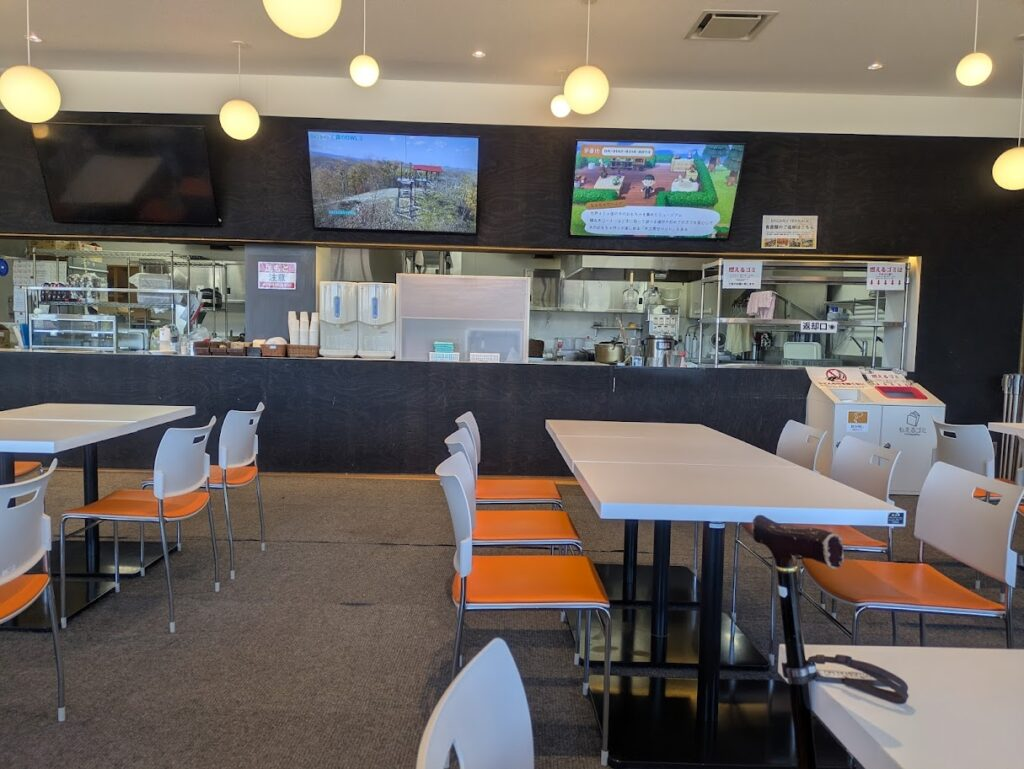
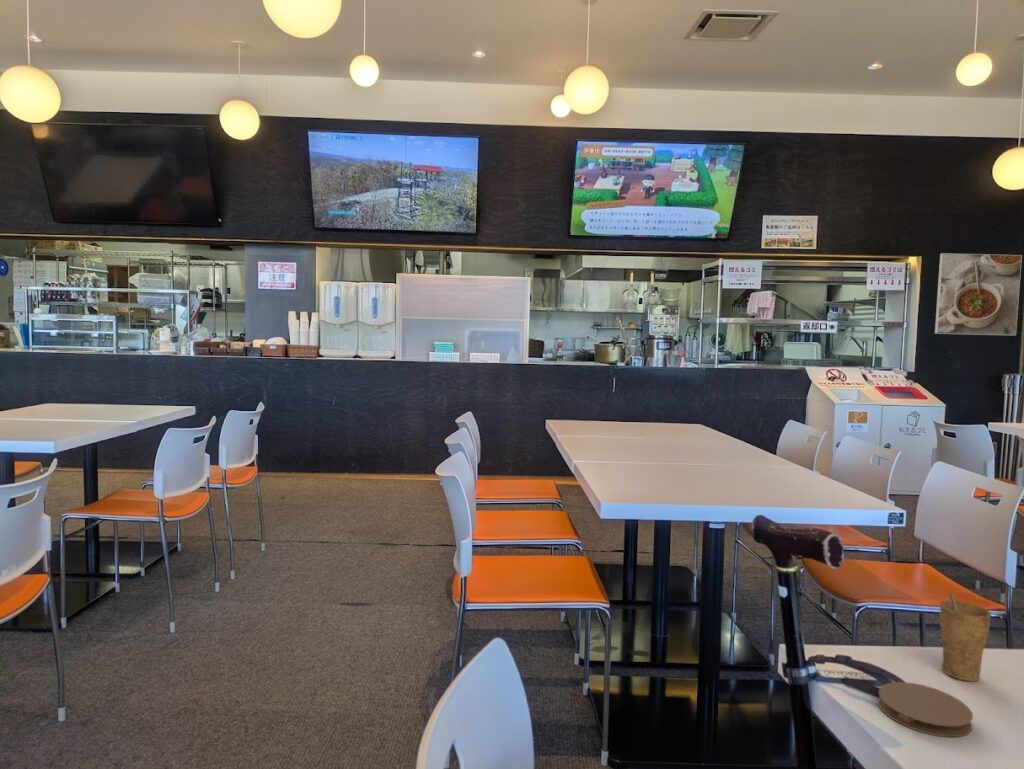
+ cup [939,592,992,682]
+ coaster [877,681,974,738]
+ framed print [934,252,1023,336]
